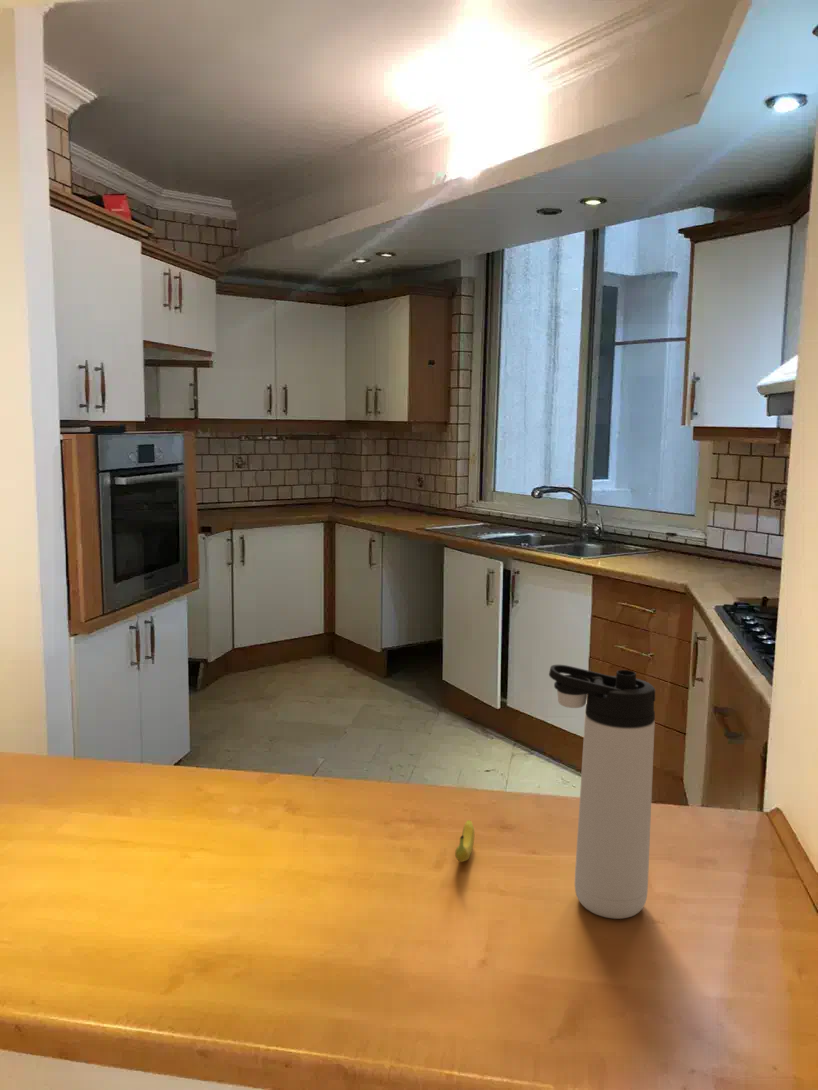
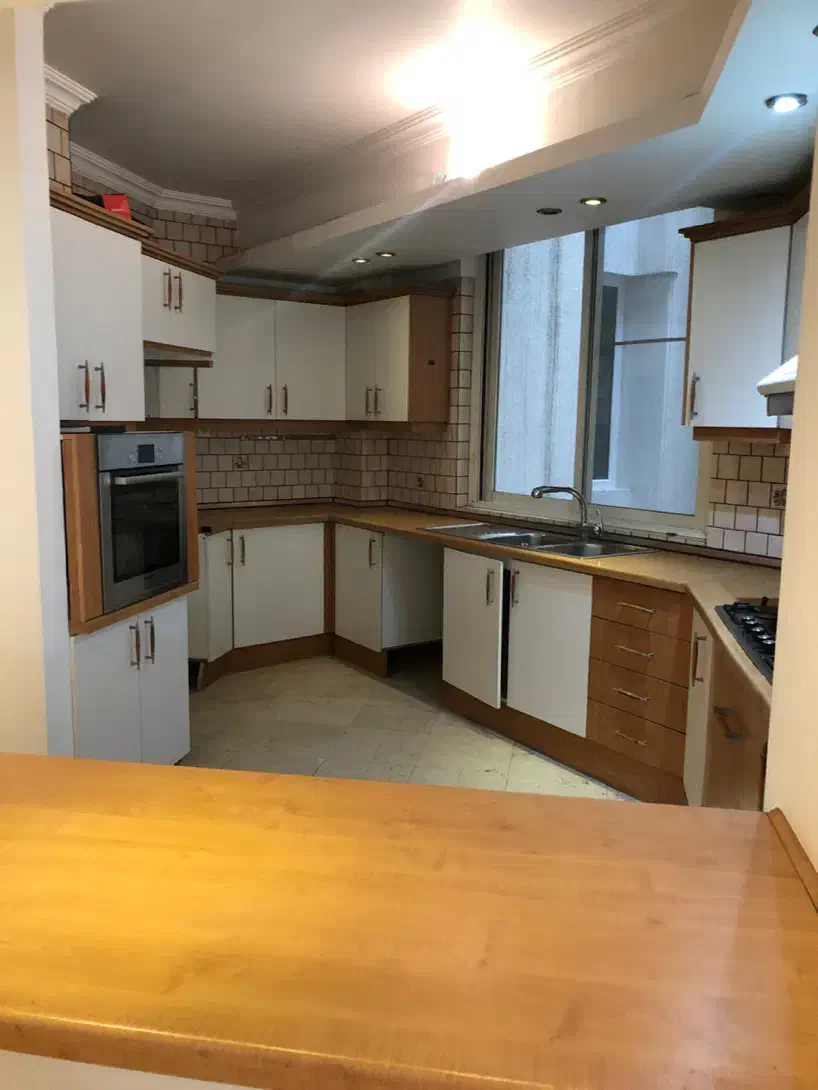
- fruit [454,819,476,863]
- thermos bottle [548,664,656,920]
